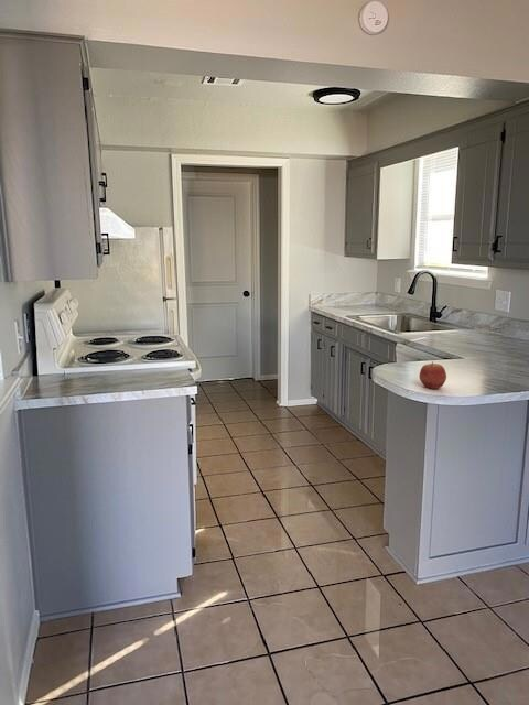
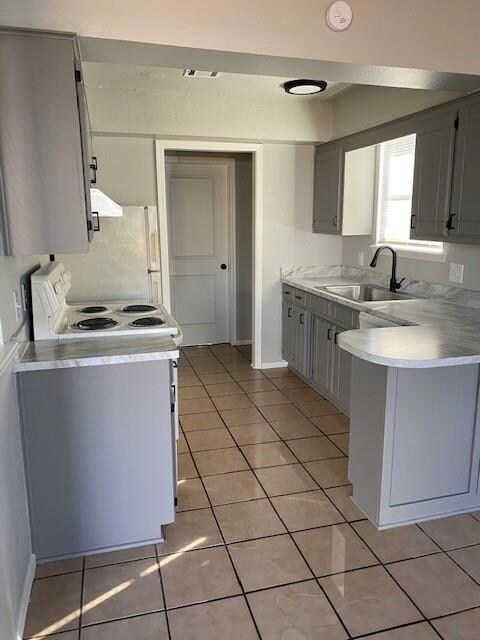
- apple [418,360,447,390]
